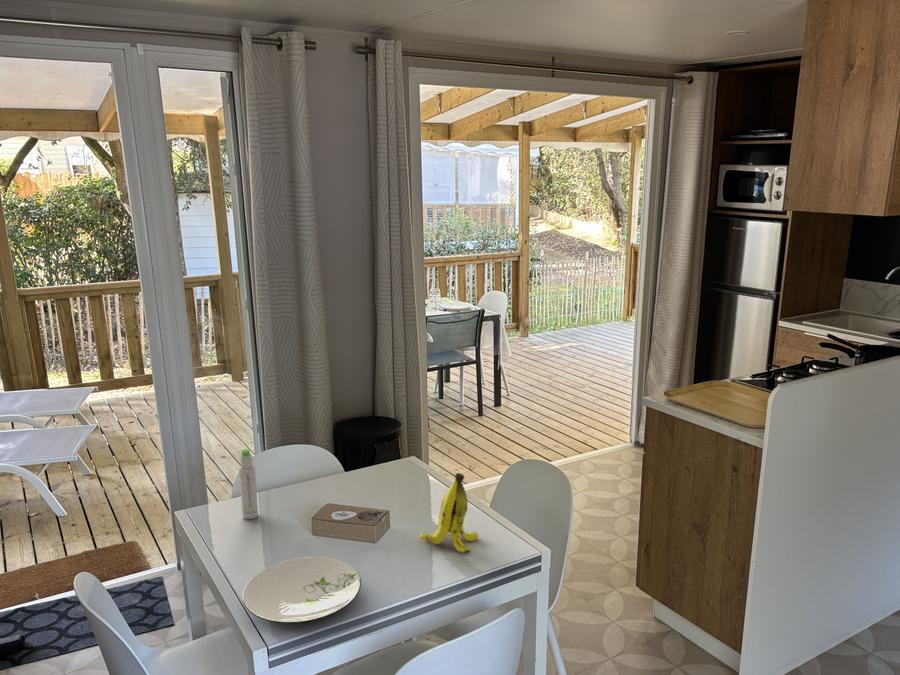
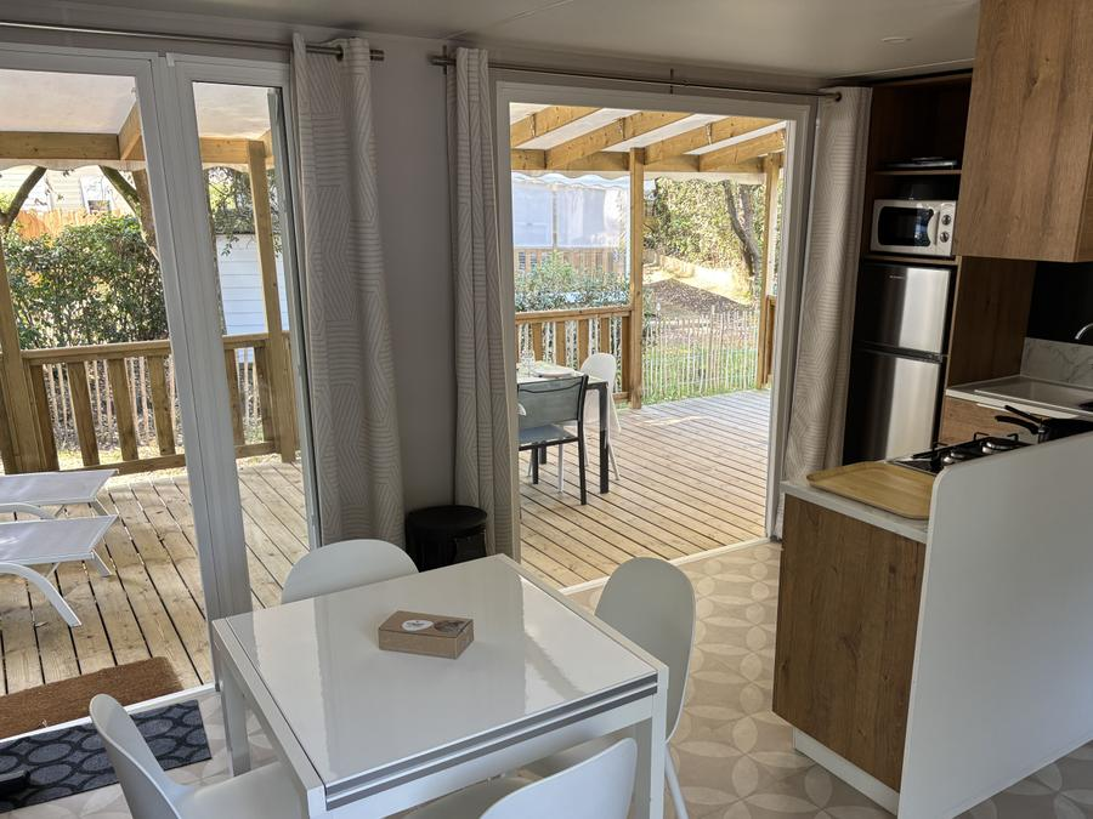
- banana [418,472,479,553]
- bottle [238,448,259,520]
- plate [241,556,362,624]
